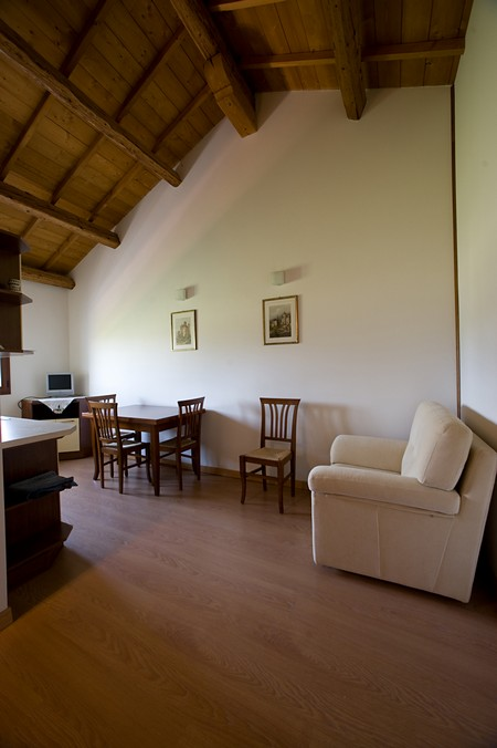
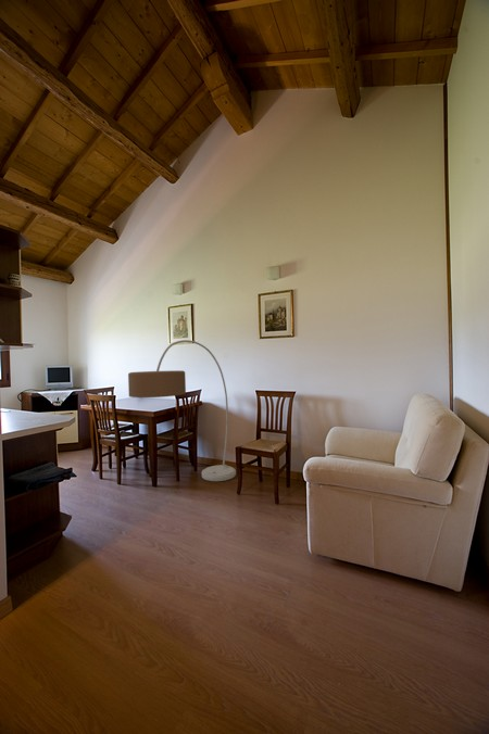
+ floor lamp [127,339,237,482]
